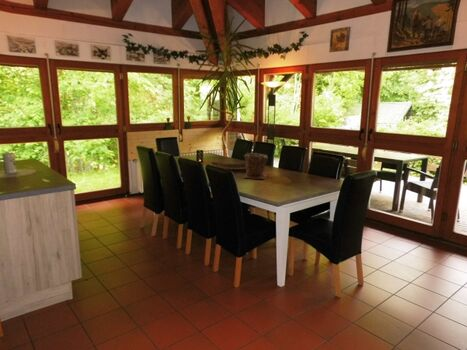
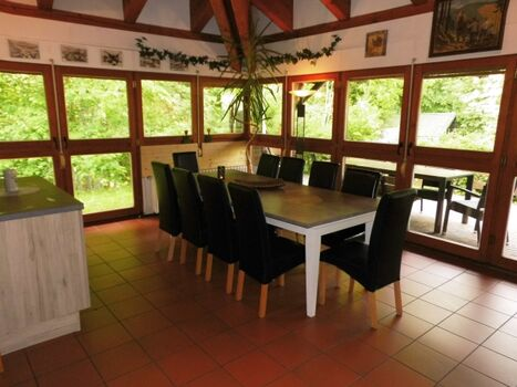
- plant pot [242,152,269,180]
